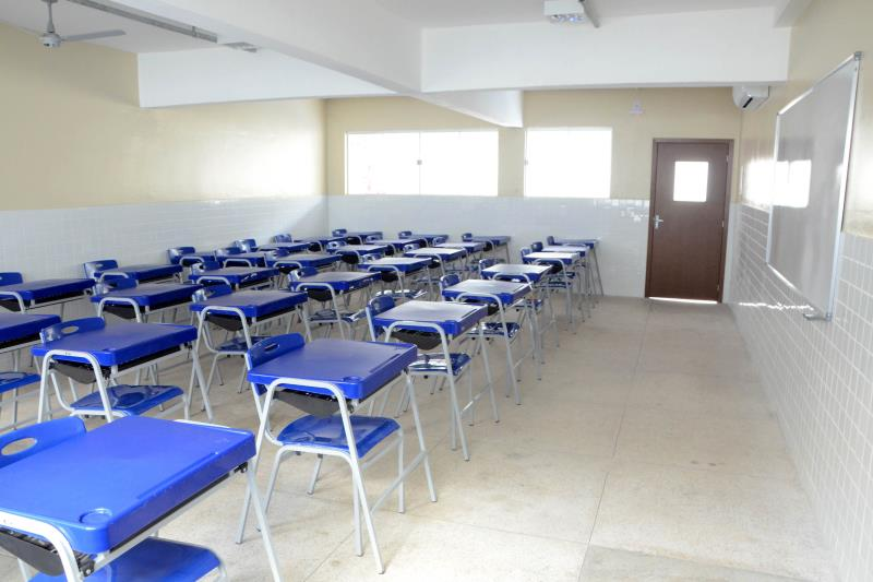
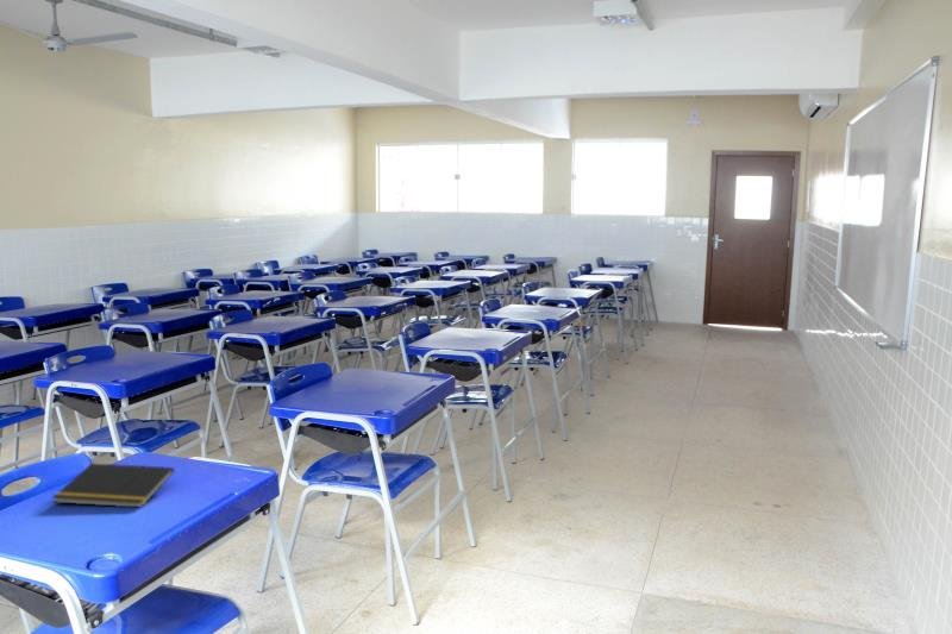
+ notepad [51,462,176,509]
